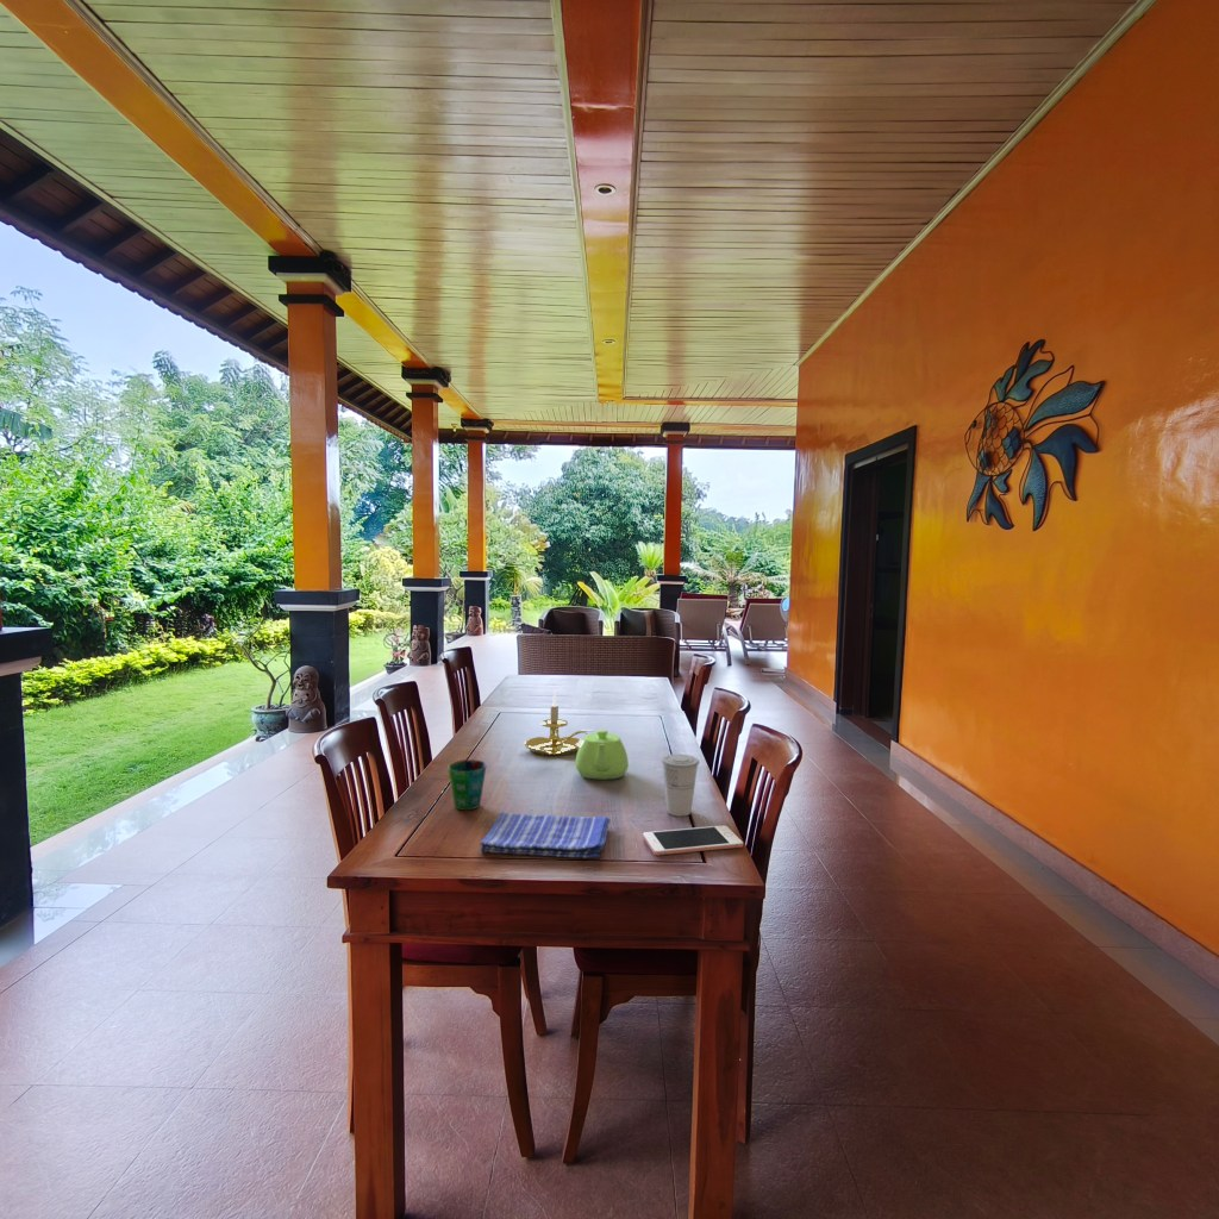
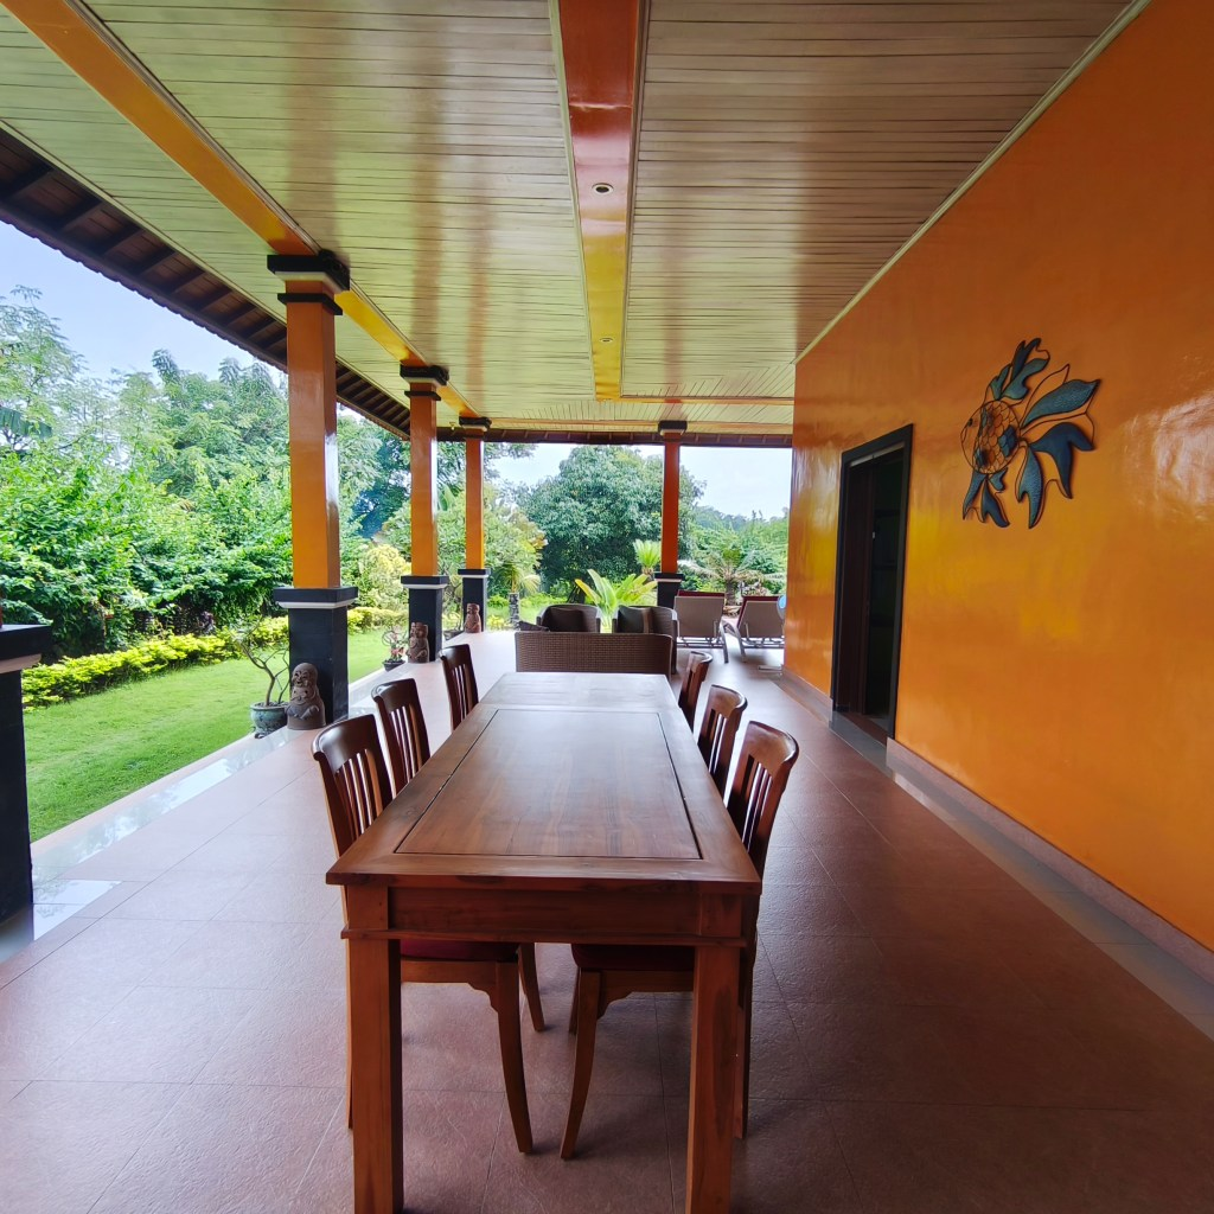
- candle holder [524,689,594,756]
- cup [446,758,488,811]
- cup [661,754,701,817]
- cell phone [642,825,744,856]
- teapot [575,729,630,781]
- dish towel [479,812,611,859]
